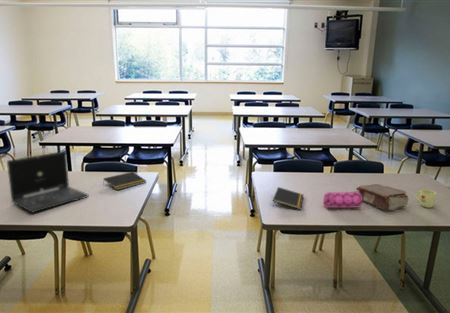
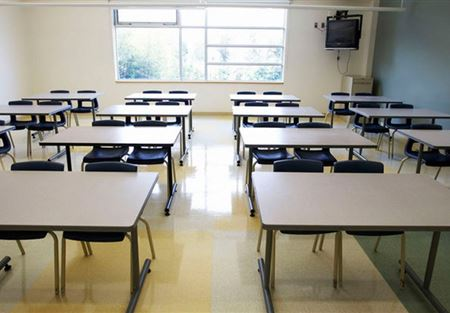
- book [355,183,409,212]
- notepad [272,186,304,210]
- notepad [102,171,147,191]
- mug [415,189,437,209]
- laptop [6,150,89,214]
- pencil case [322,190,363,209]
